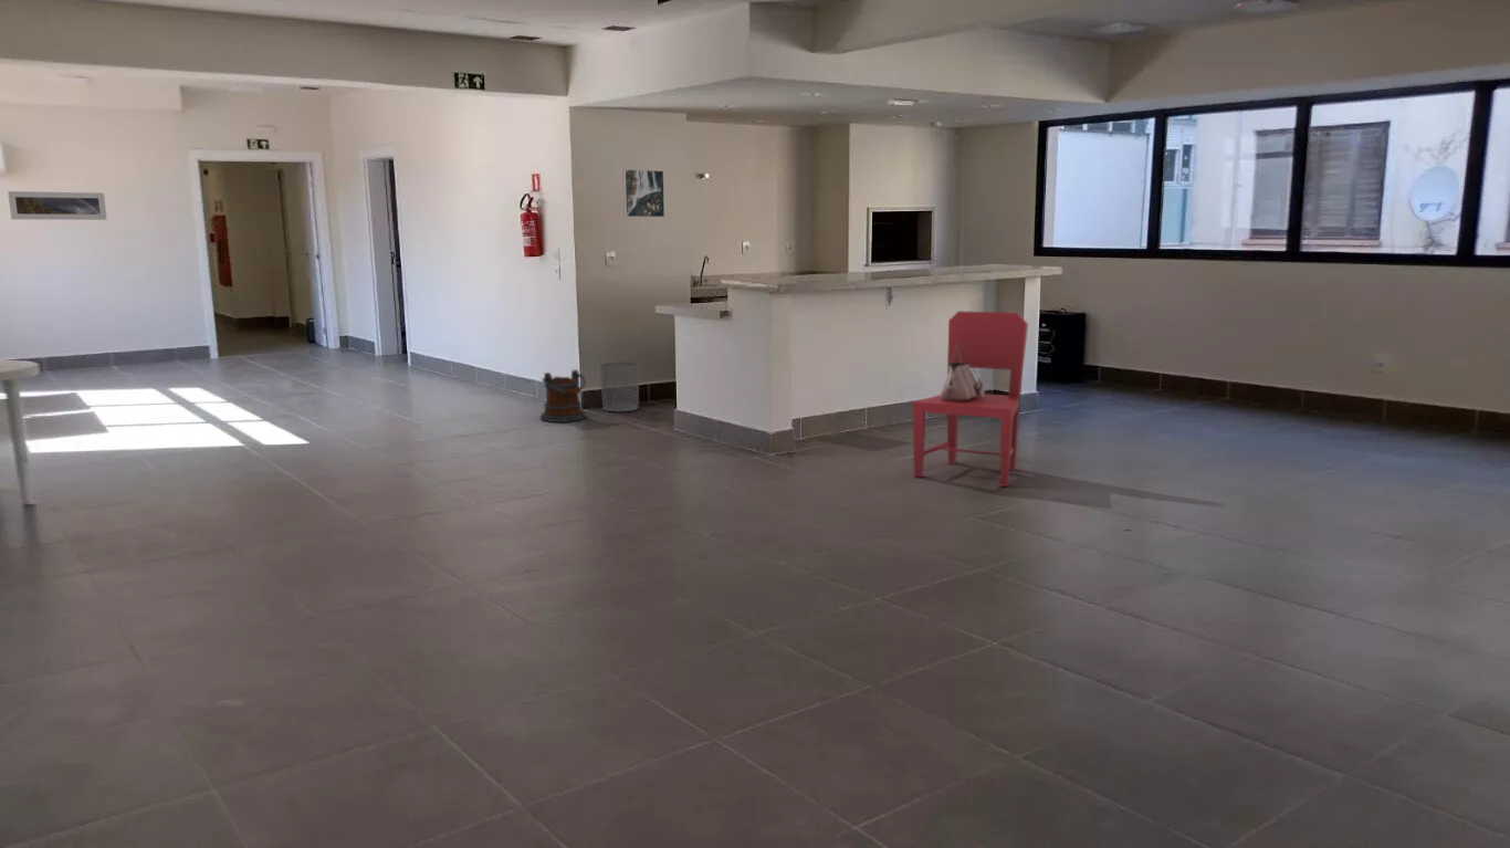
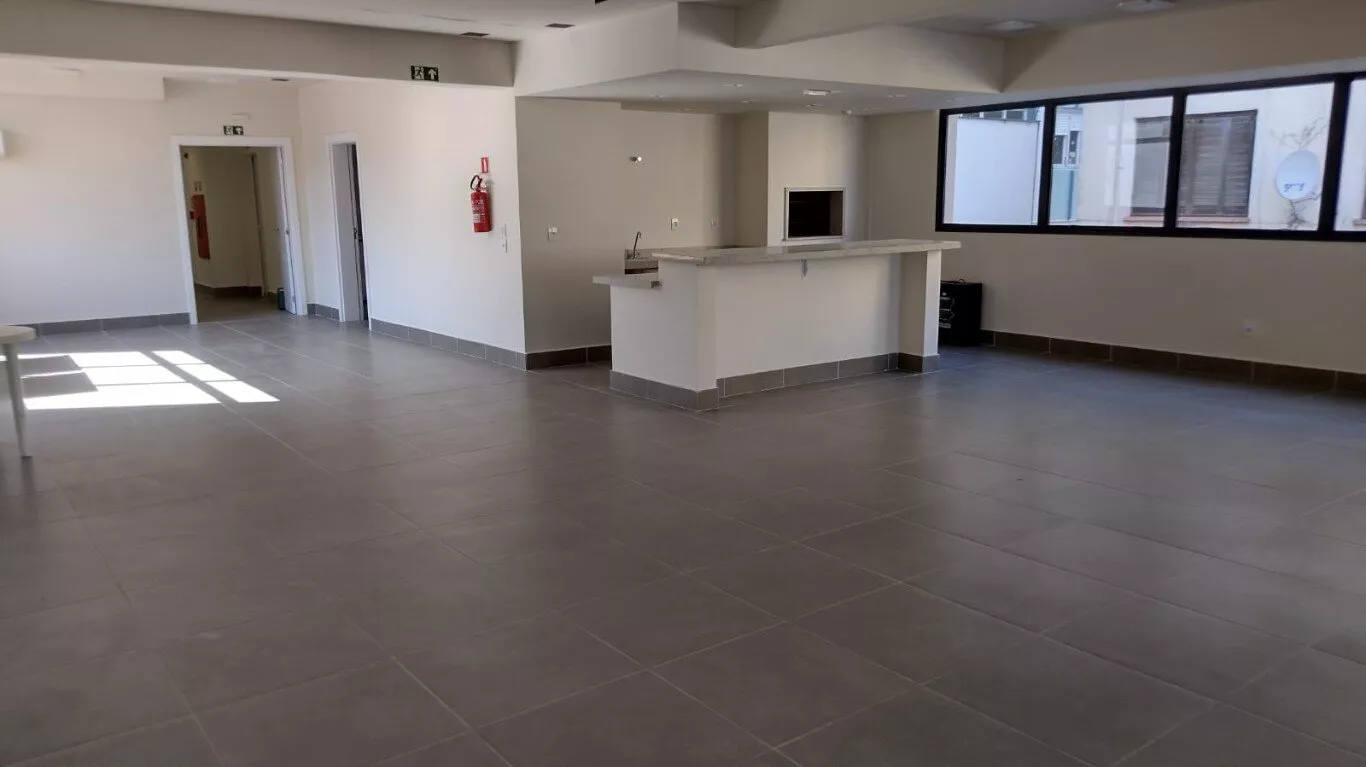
- dining chair [911,310,1029,488]
- handbag [940,343,986,401]
- bucket [538,368,588,423]
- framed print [622,168,665,218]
- waste bin [599,362,640,412]
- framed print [7,190,108,221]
